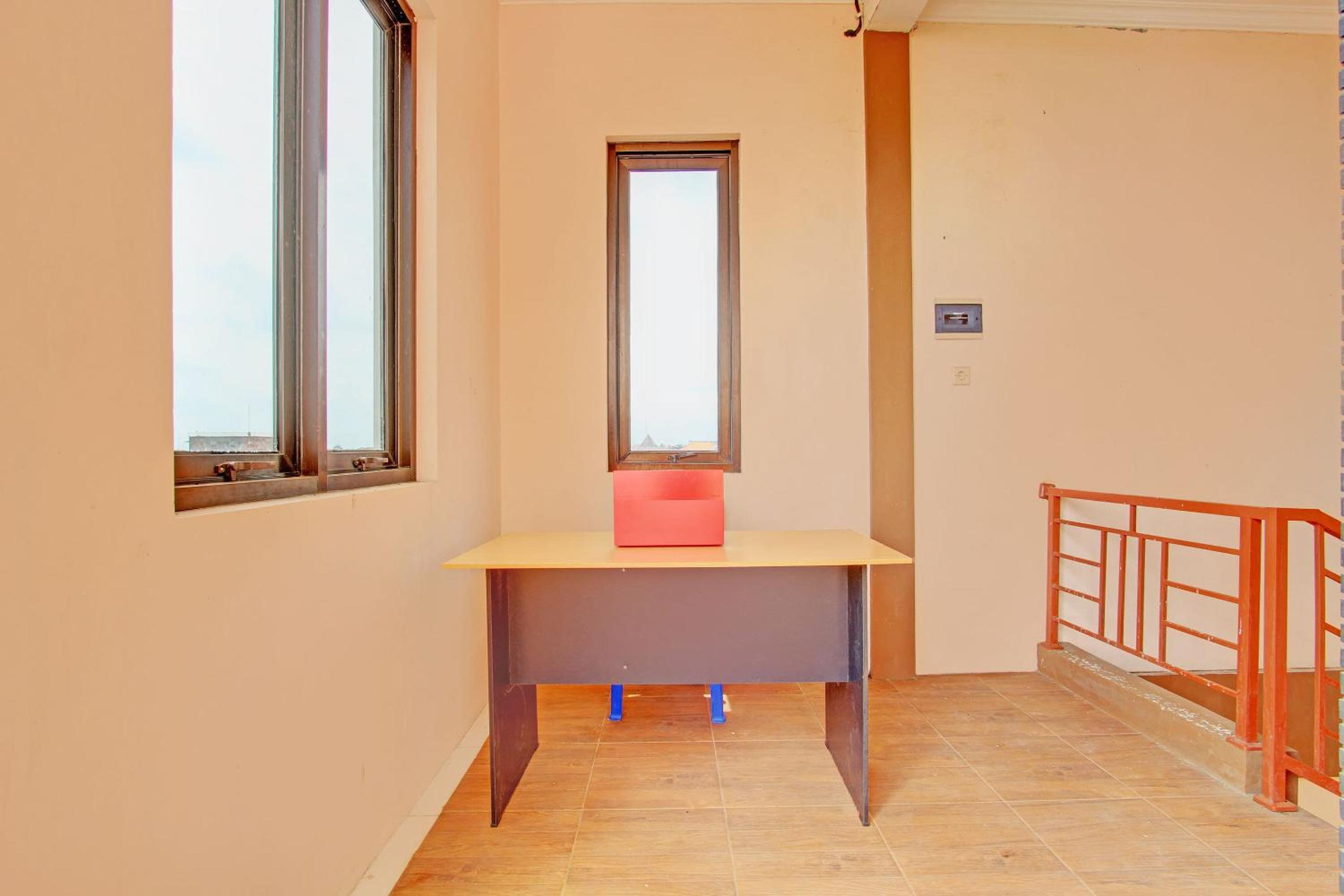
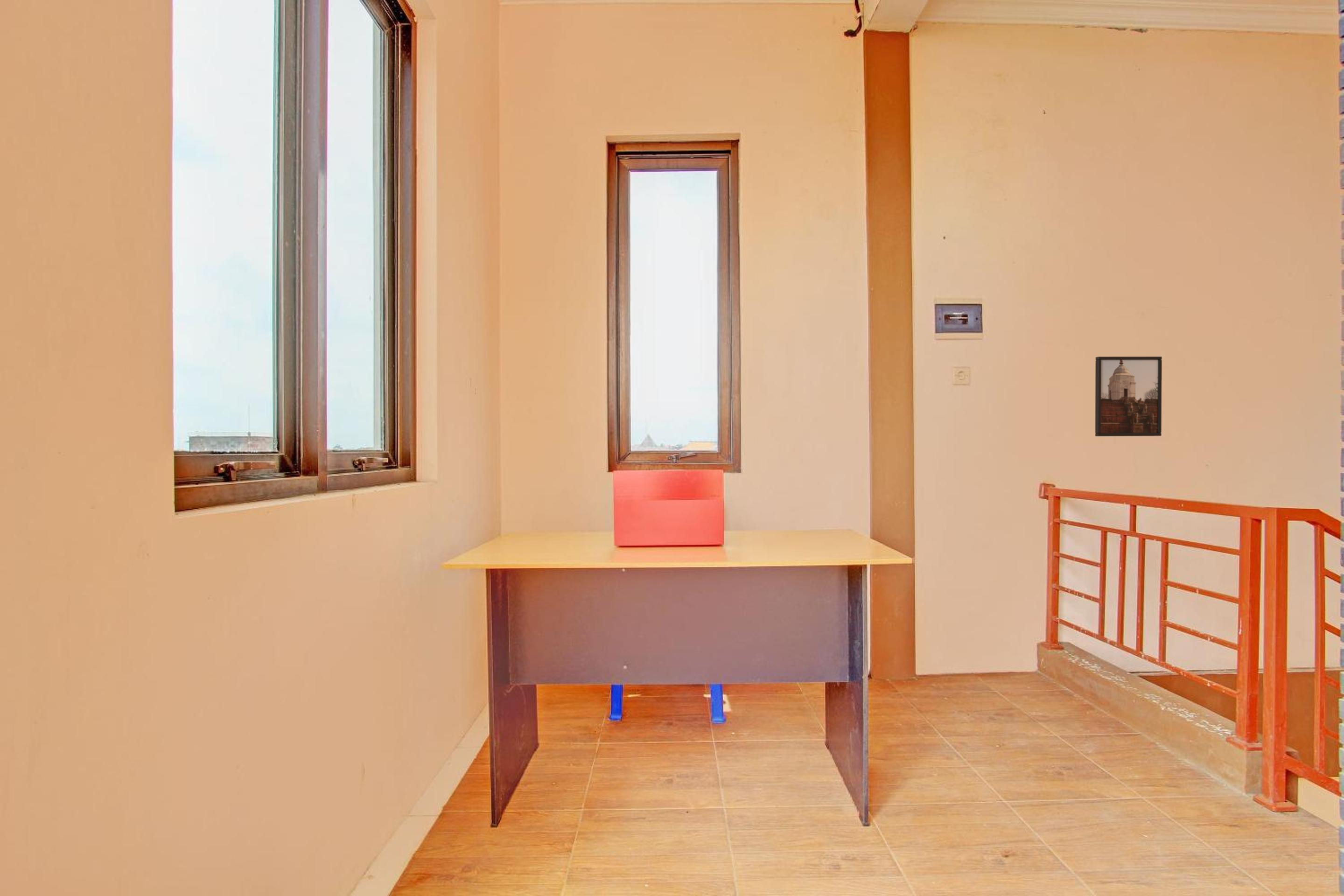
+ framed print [1095,356,1162,437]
